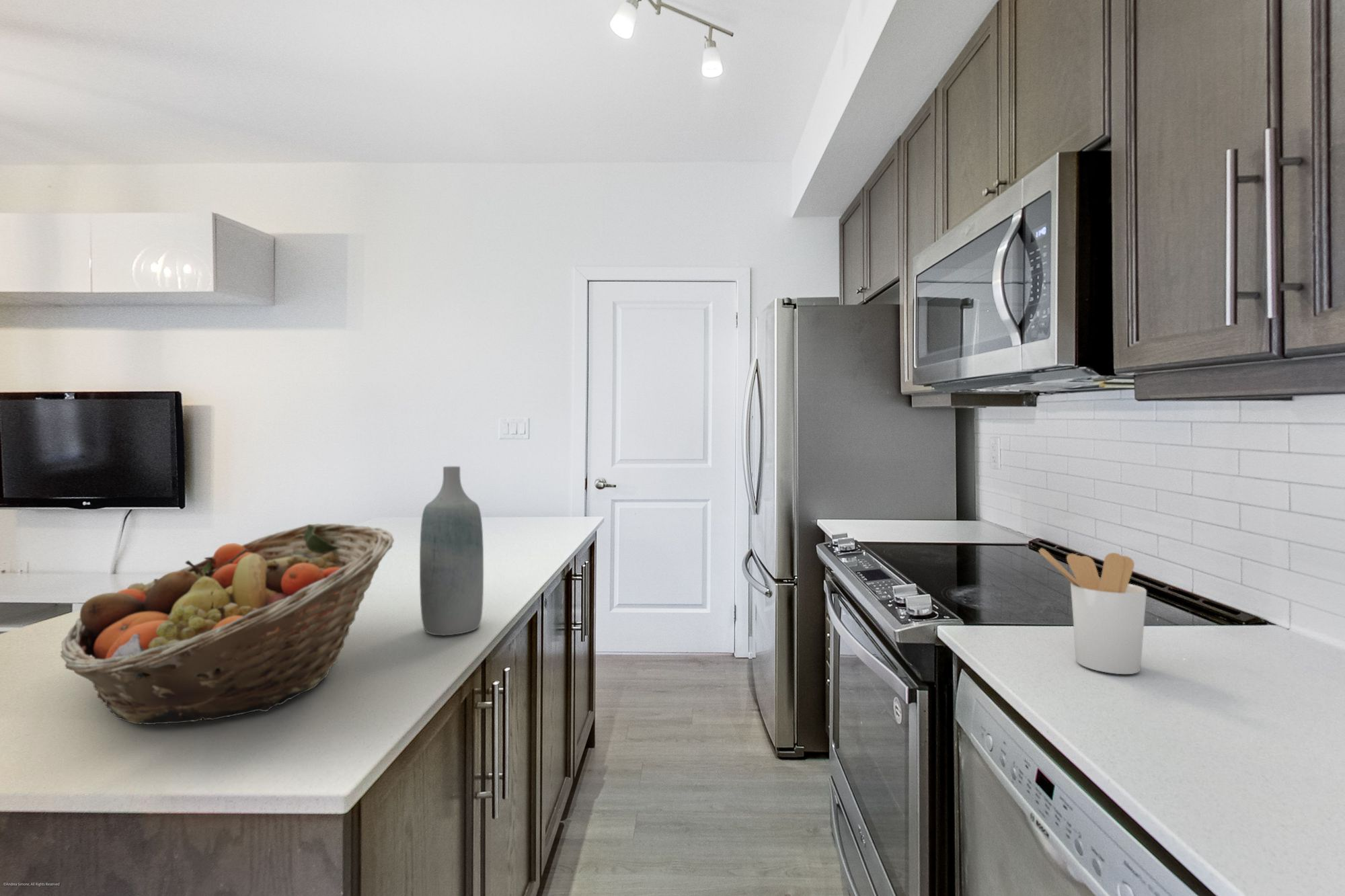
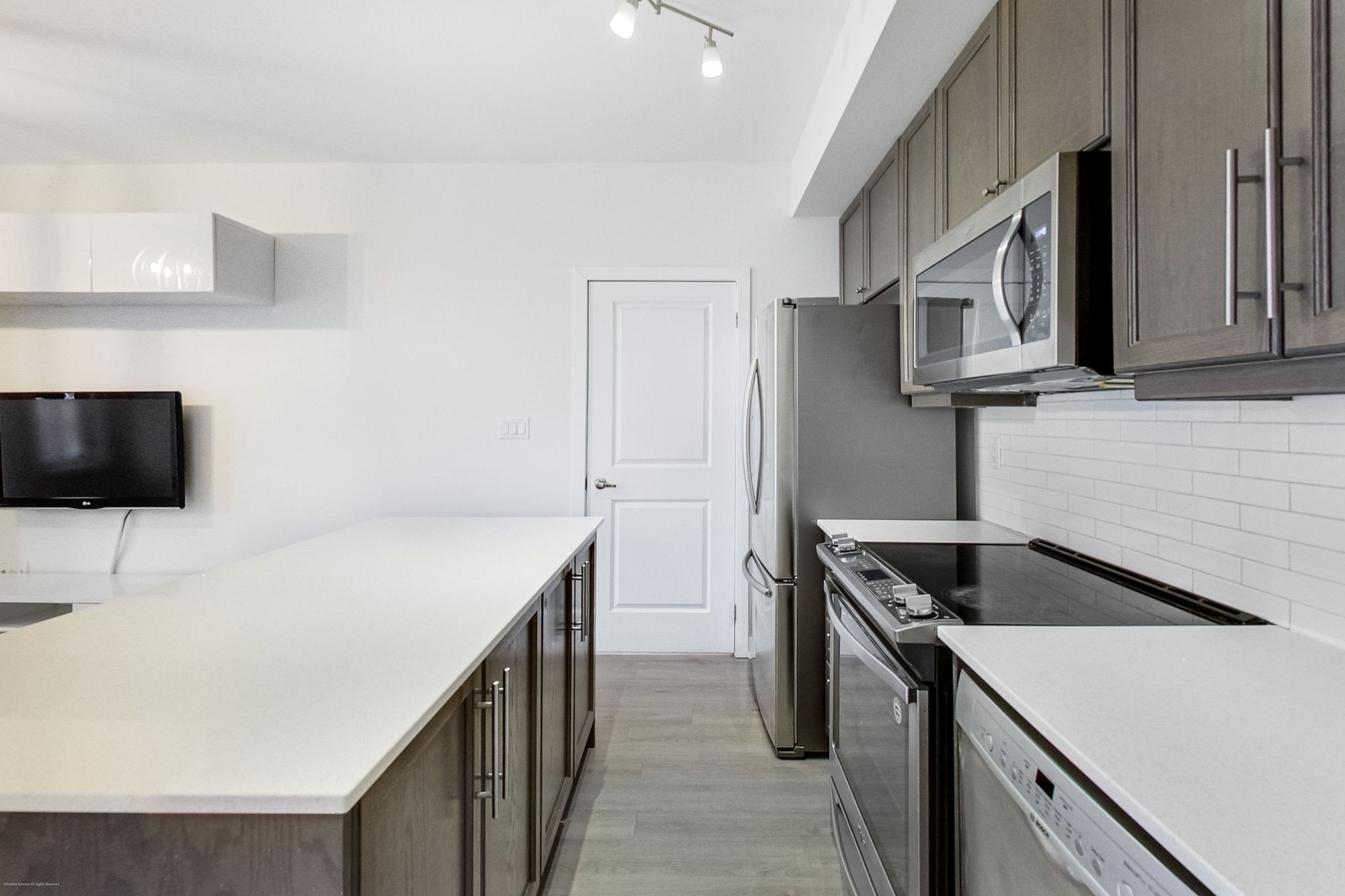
- bottle [419,466,484,636]
- fruit basket [60,523,395,725]
- utensil holder [1038,547,1147,675]
